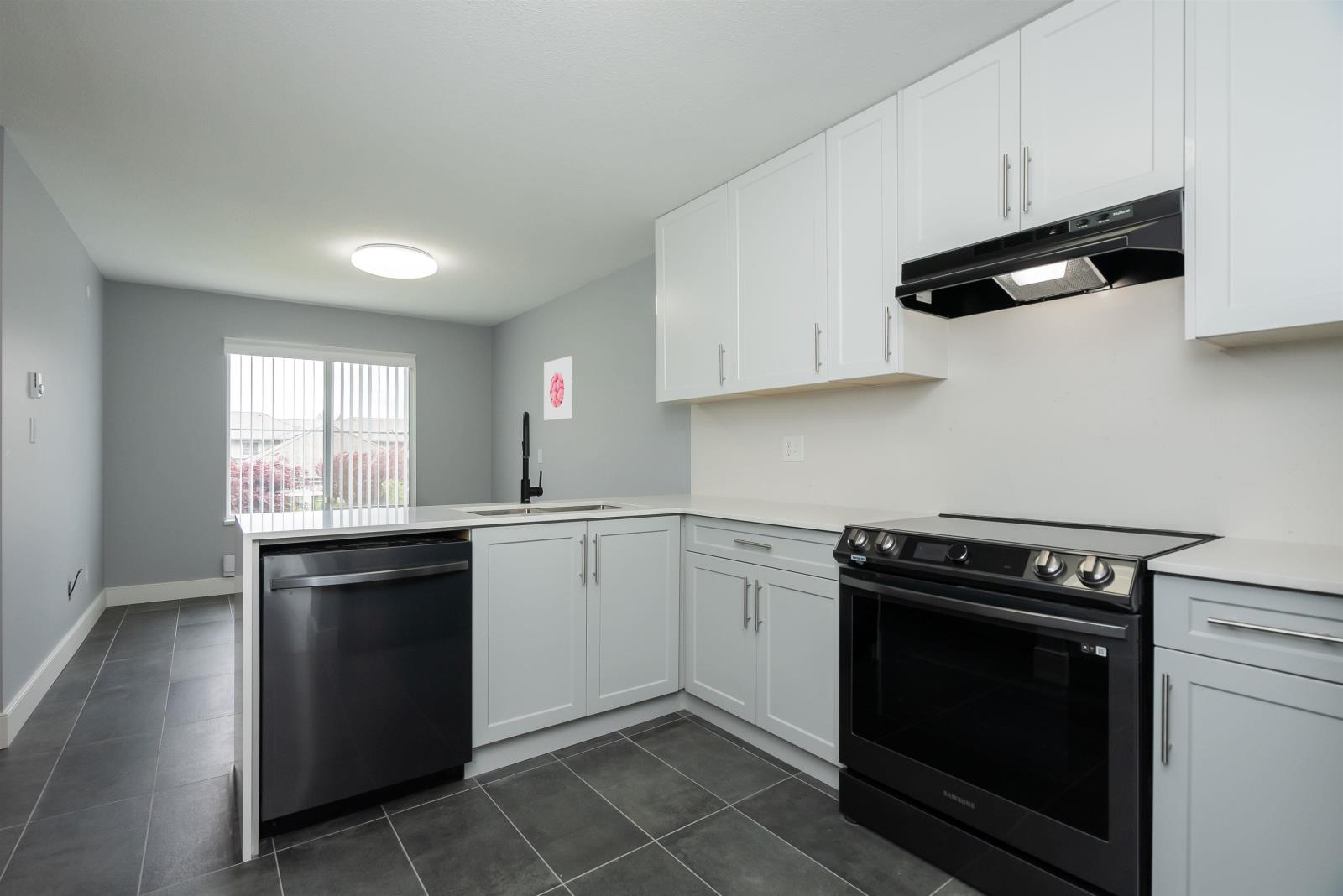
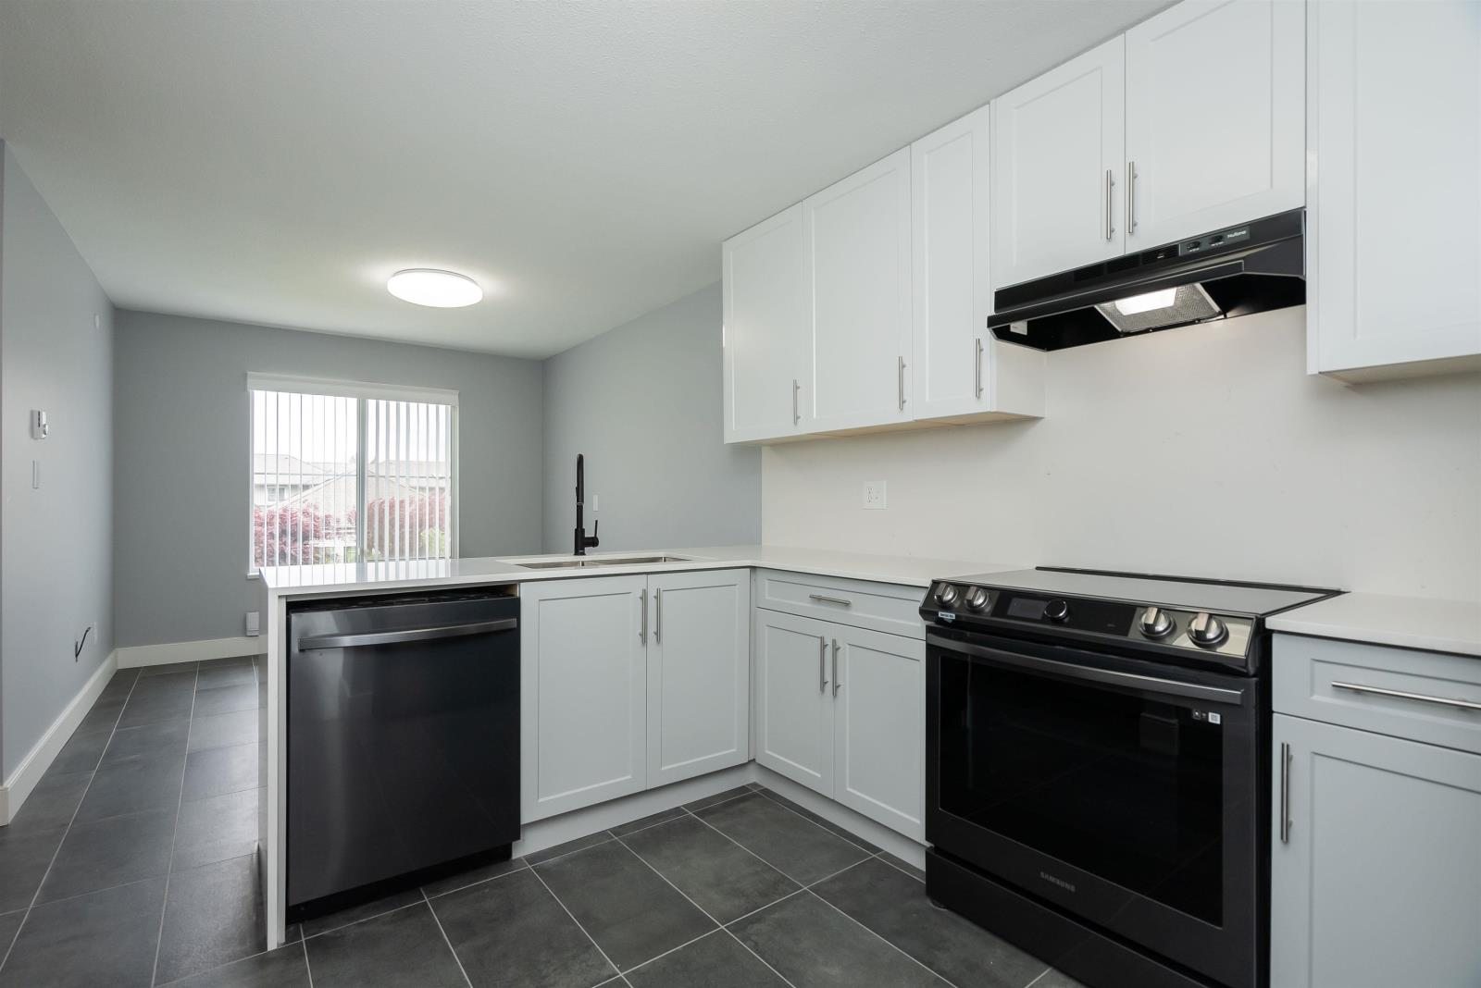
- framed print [543,356,573,421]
